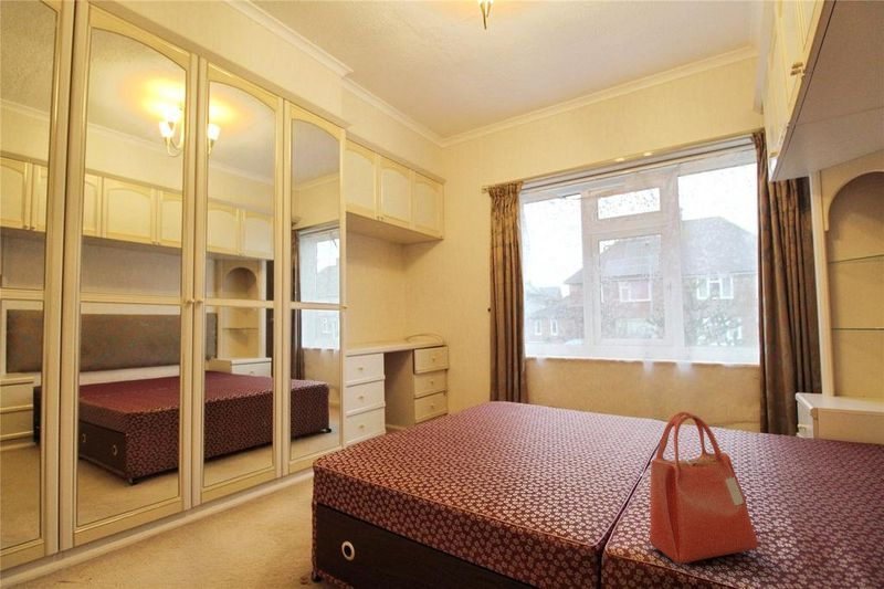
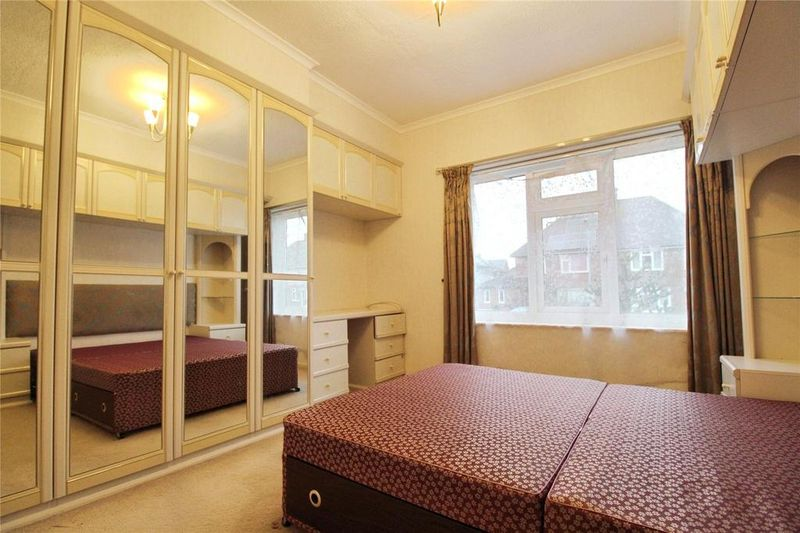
- handbag [649,411,759,565]
